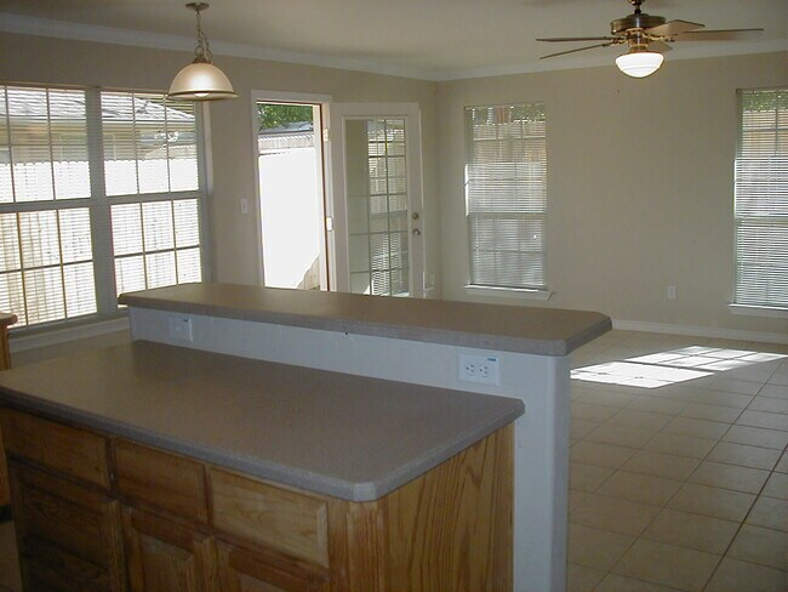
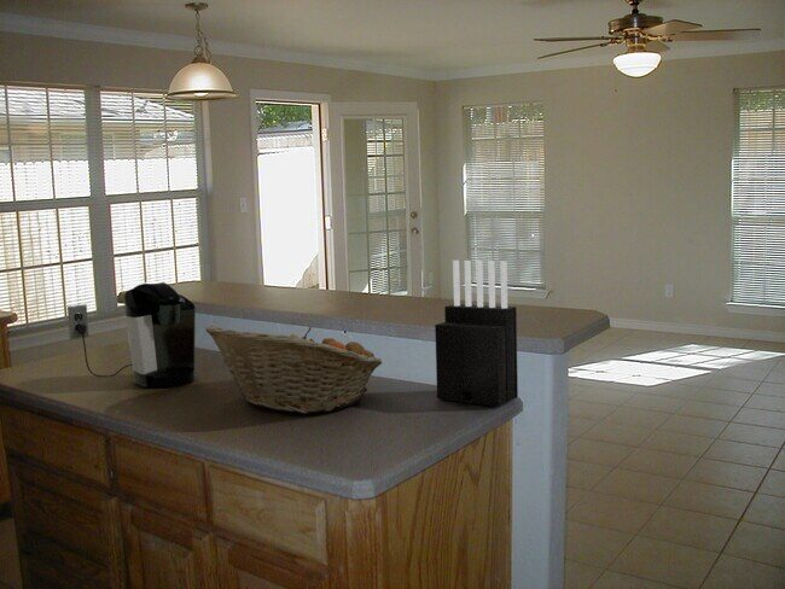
+ fruit basket [204,325,383,415]
+ knife block [434,259,519,408]
+ coffee maker [66,280,197,389]
